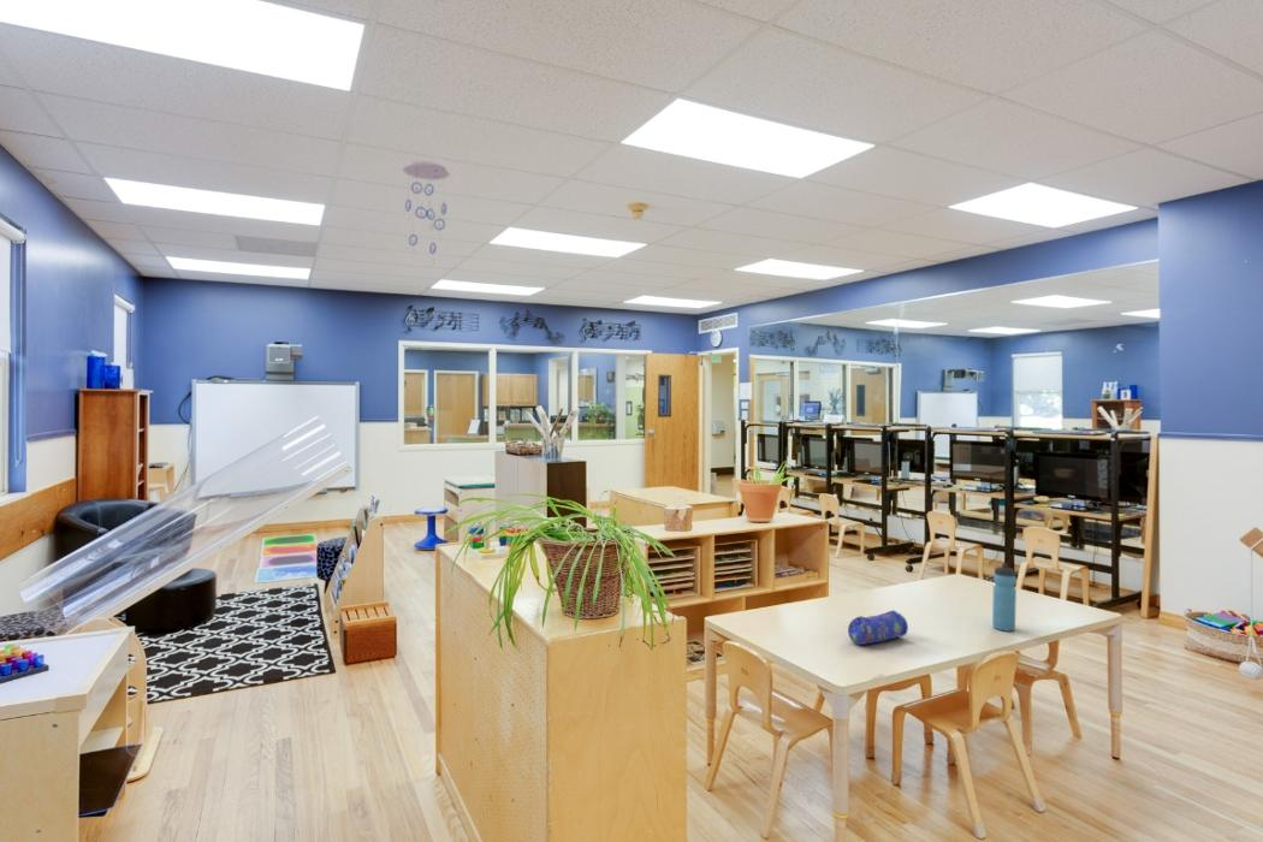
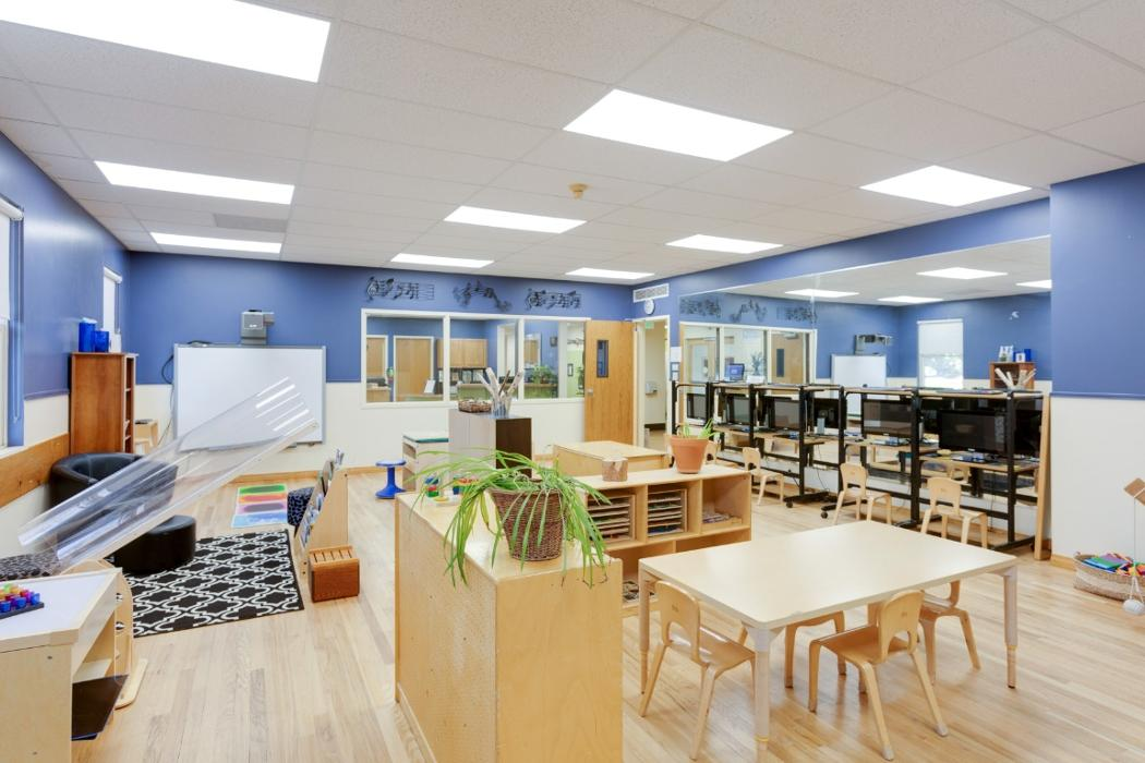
- pencil case [847,609,909,646]
- ceiling mobile [402,160,450,265]
- water bottle [991,562,1018,633]
